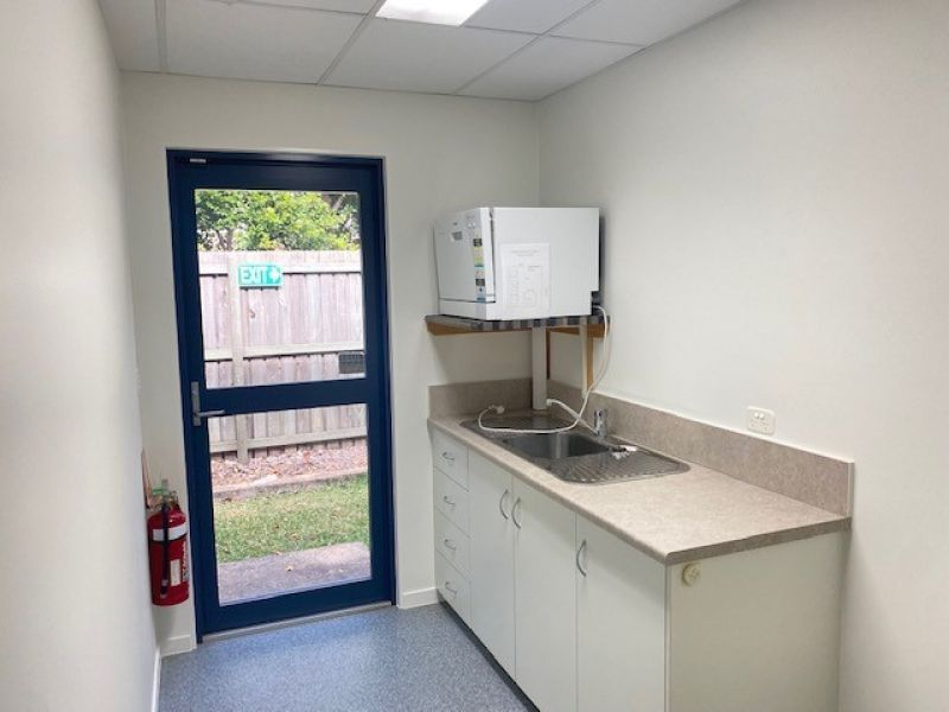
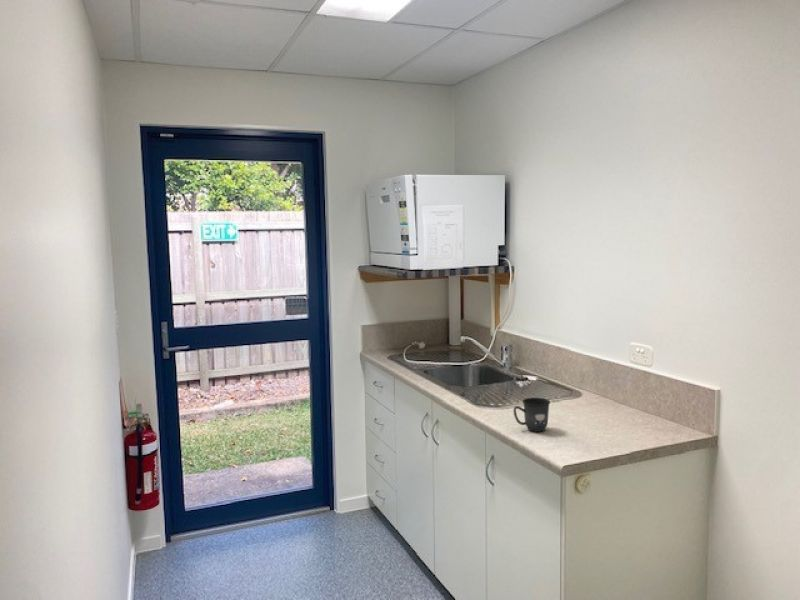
+ mug [512,397,551,433]
